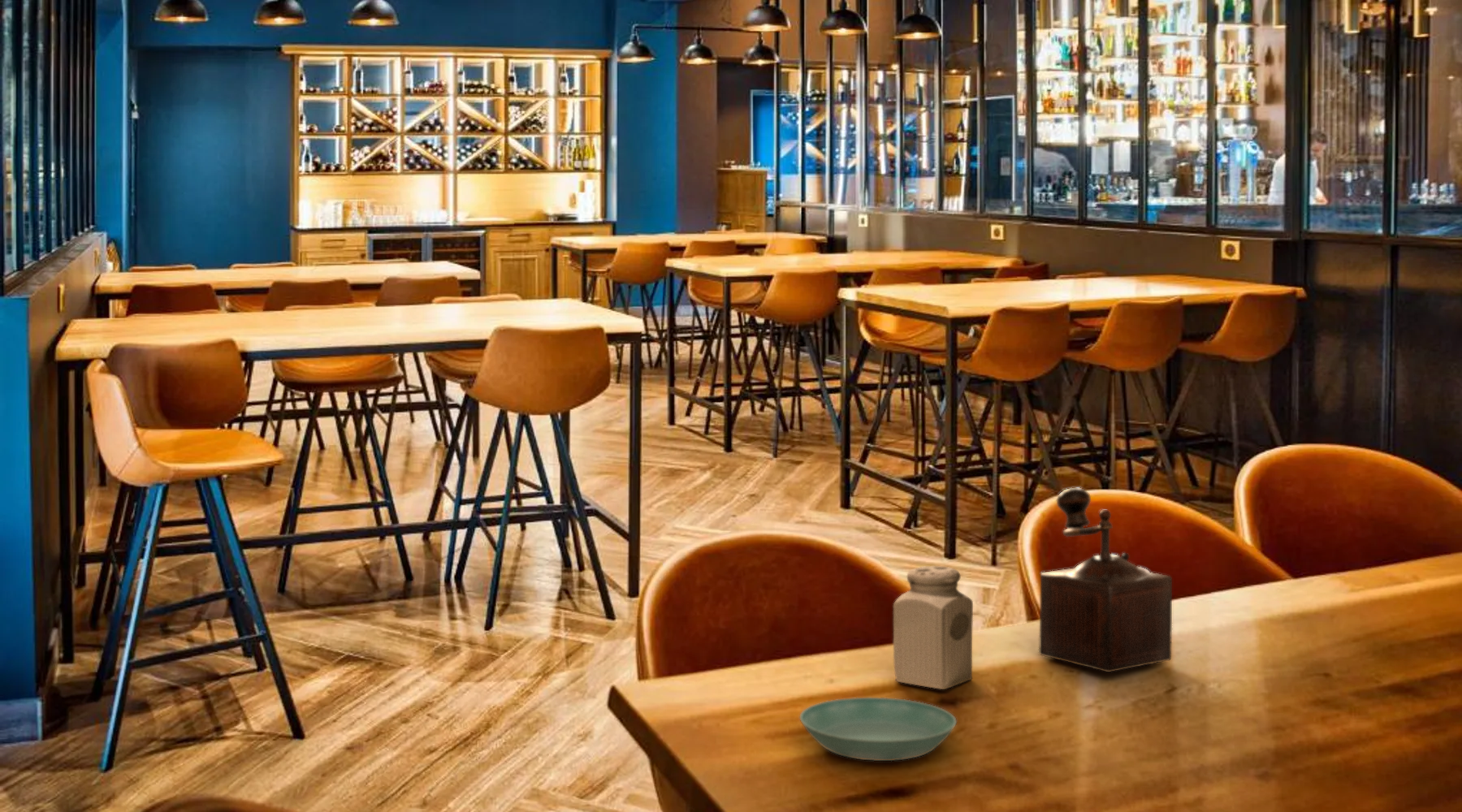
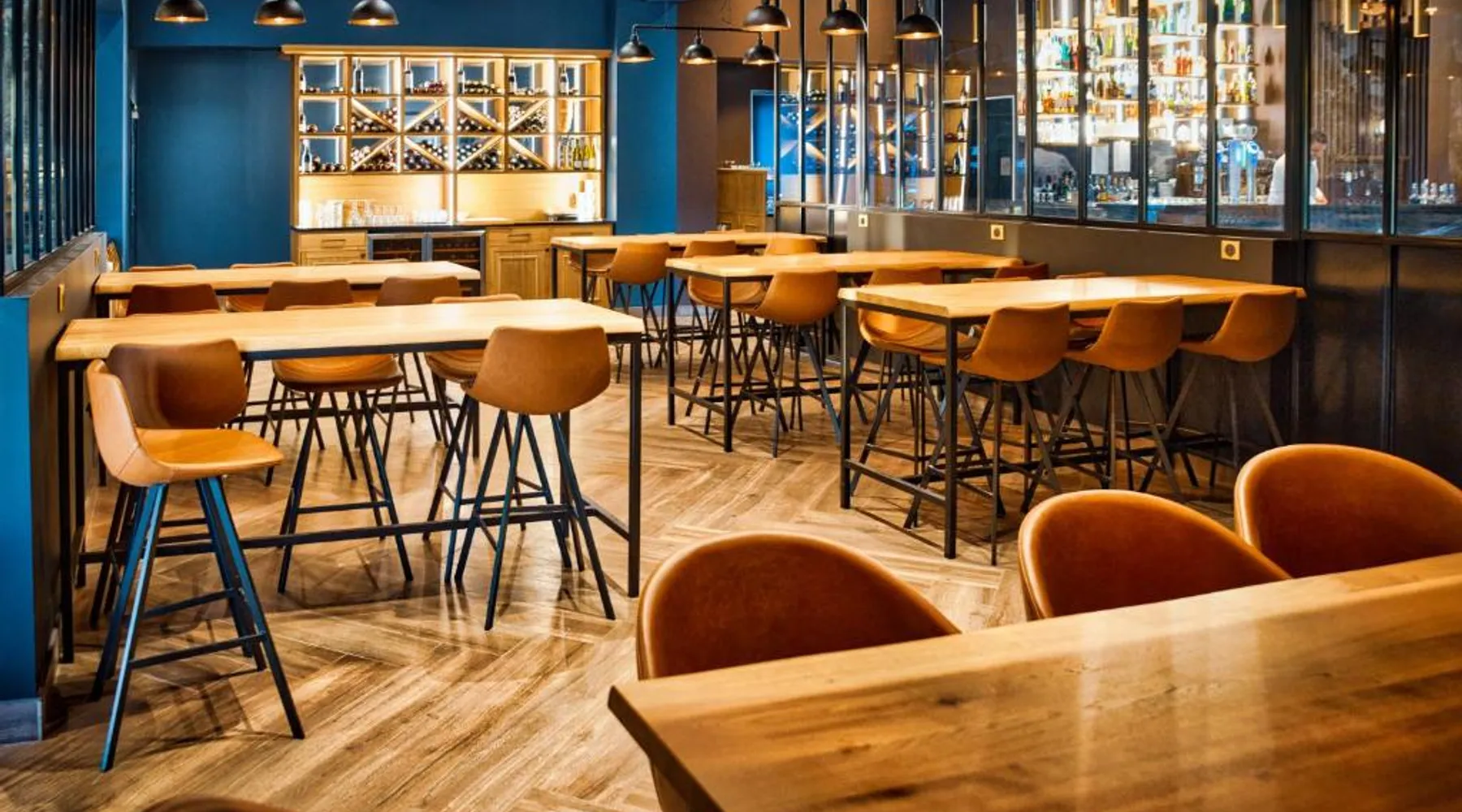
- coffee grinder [1038,487,1173,673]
- salt shaker [893,565,974,690]
- saucer [799,697,958,762]
